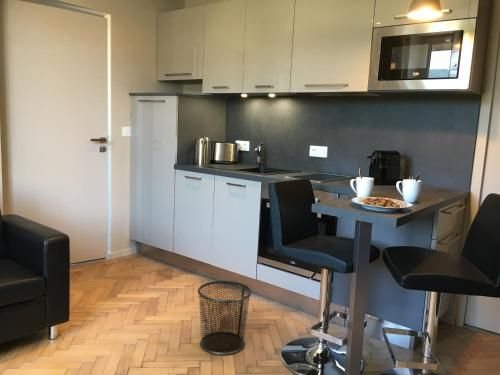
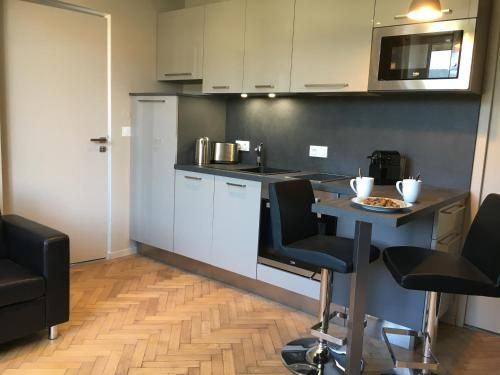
- waste bin [197,280,253,356]
